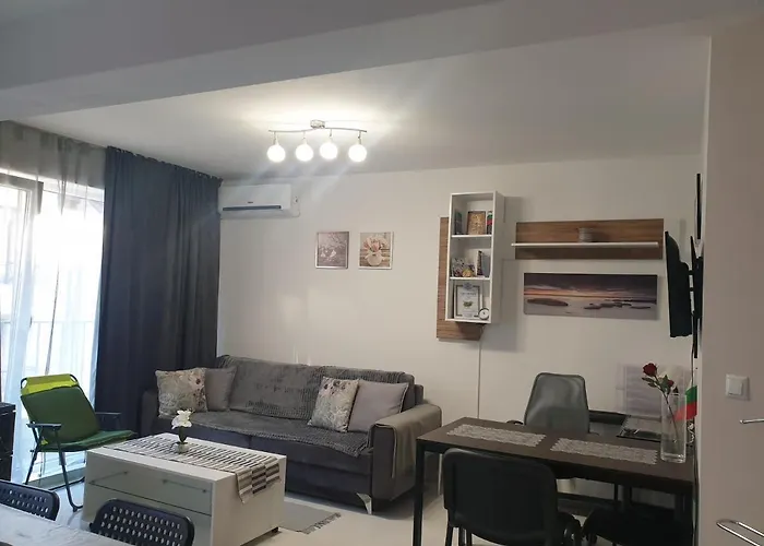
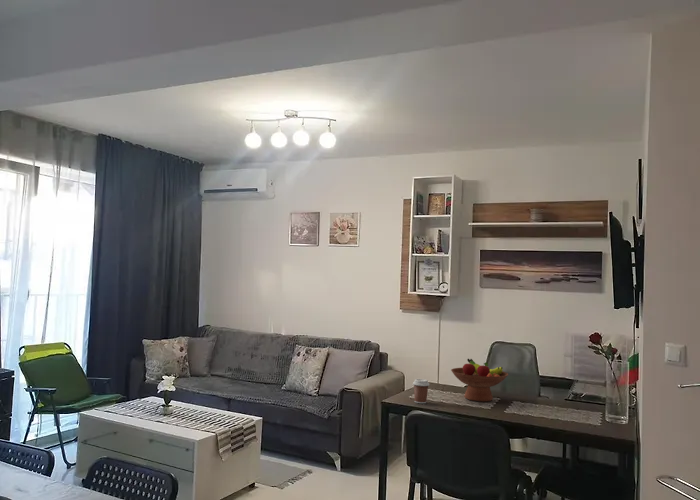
+ coffee cup [412,378,430,404]
+ fruit bowl [450,358,509,402]
